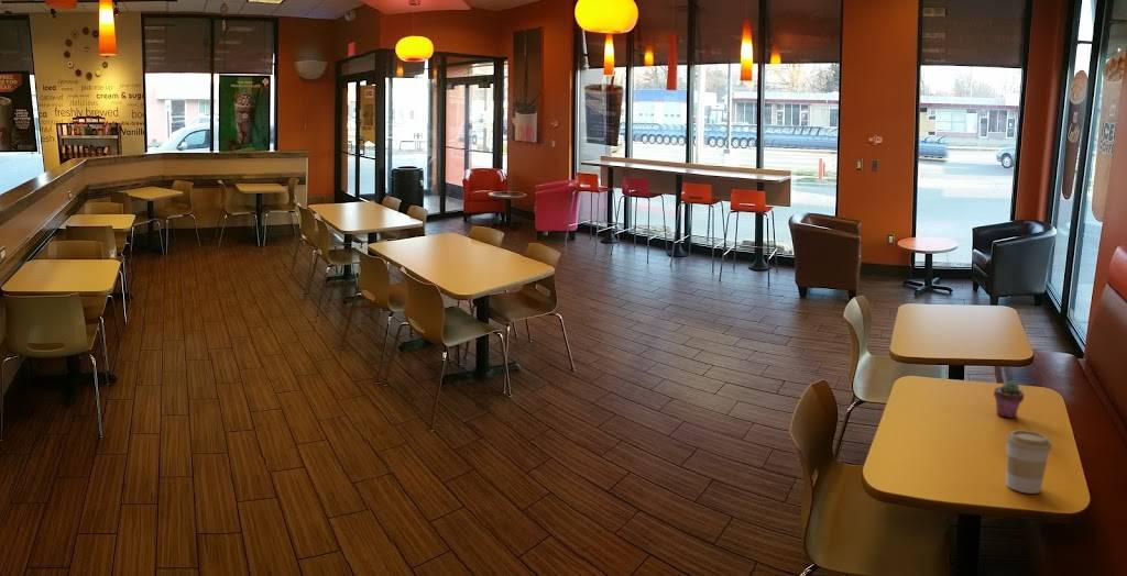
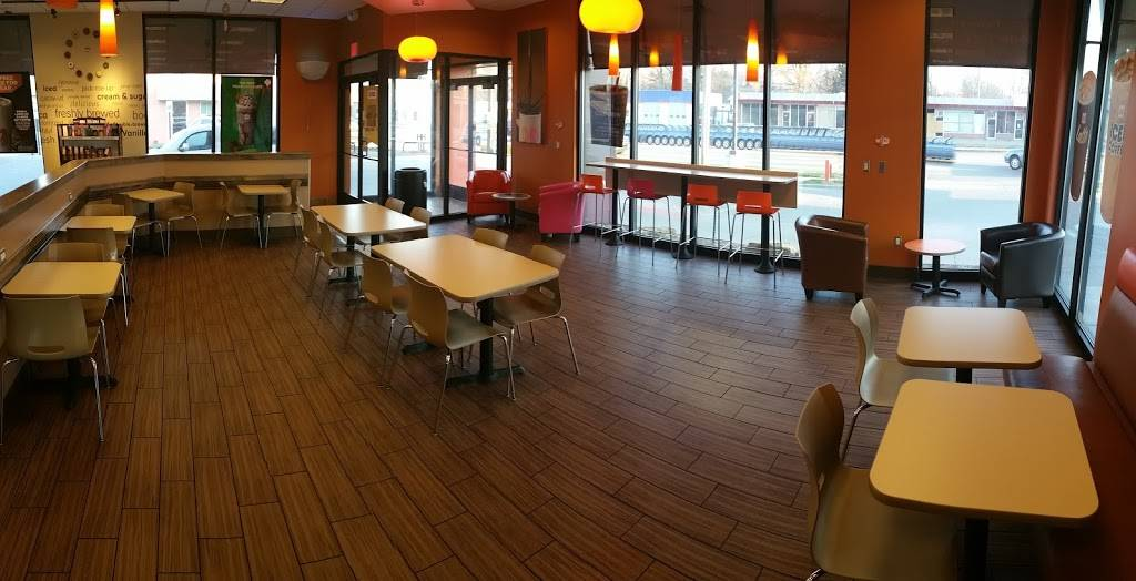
- potted succulent [993,380,1026,419]
- coffee cup [1004,430,1053,495]
